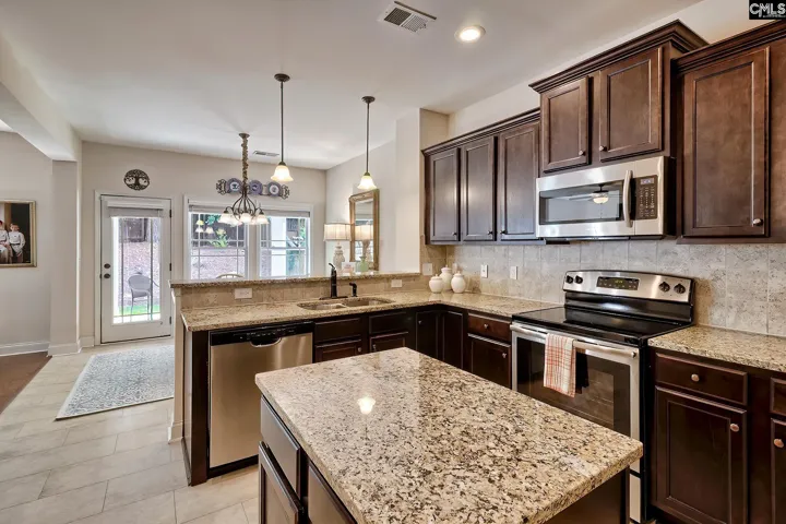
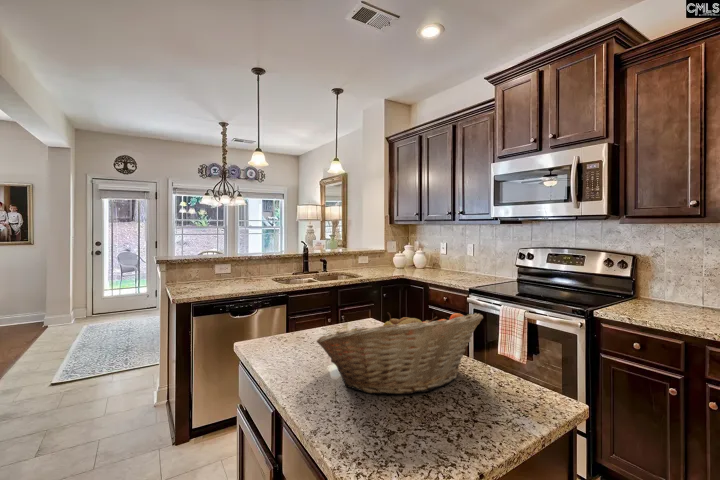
+ fruit basket [315,312,484,395]
